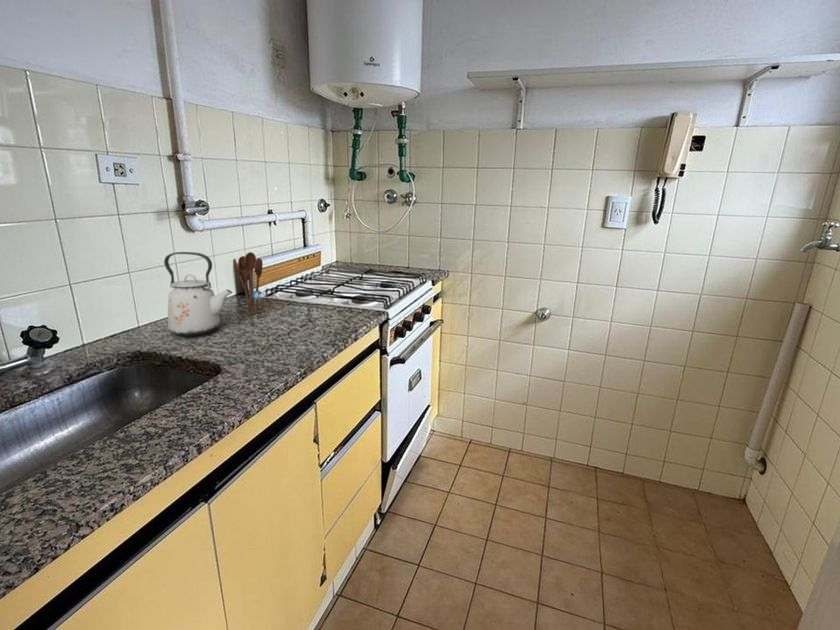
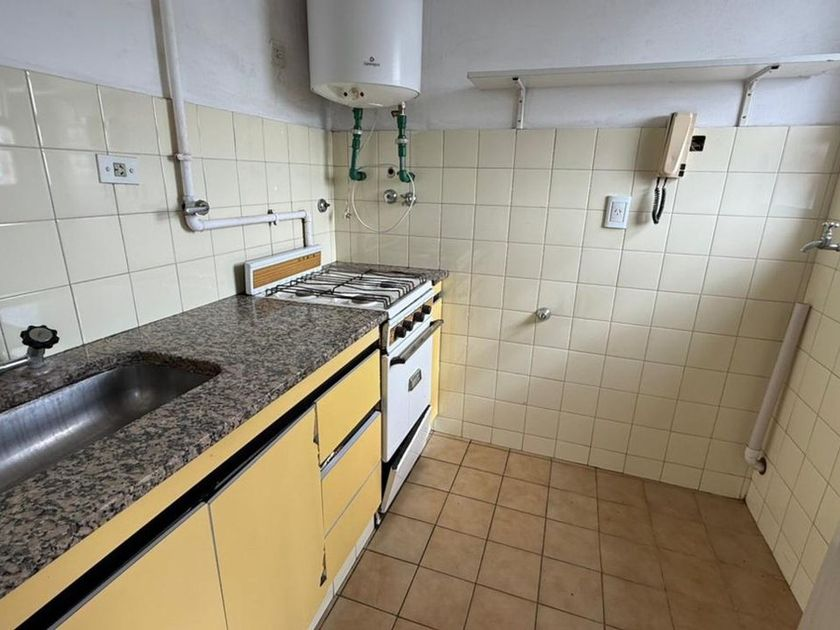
- kettle [163,251,234,337]
- utensil holder [232,251,263,316]
